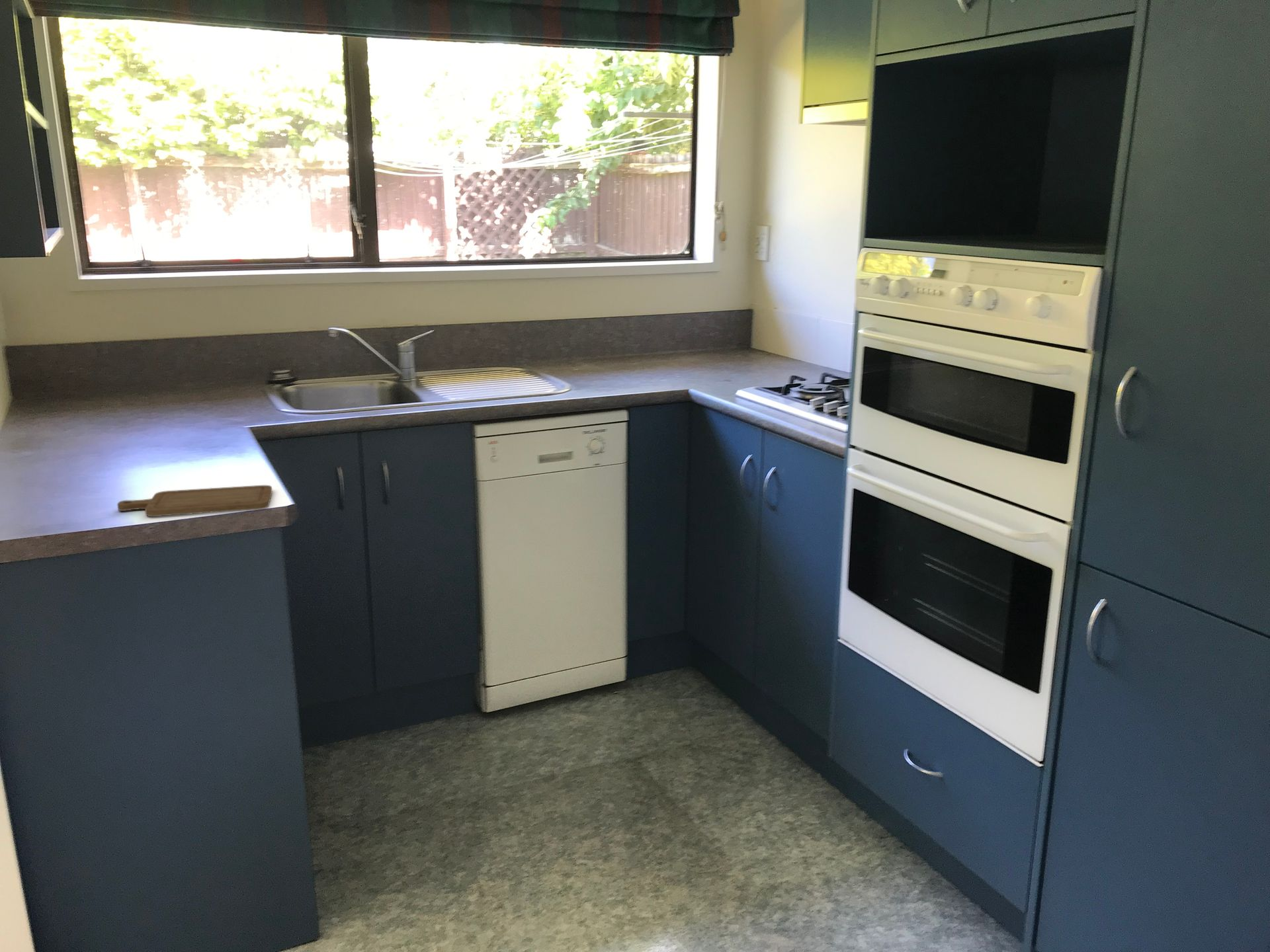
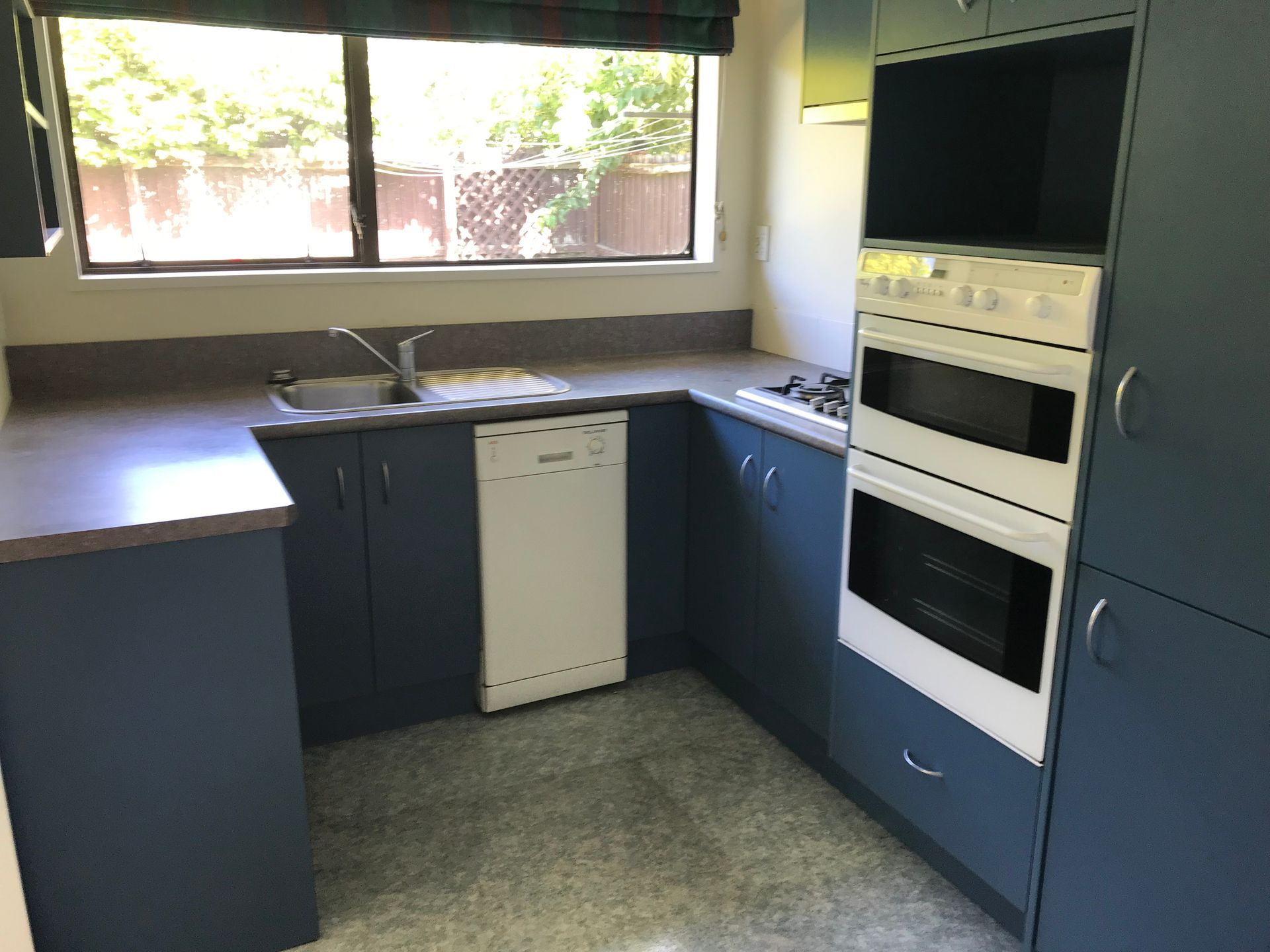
- chopping board [116,485,273,517]
